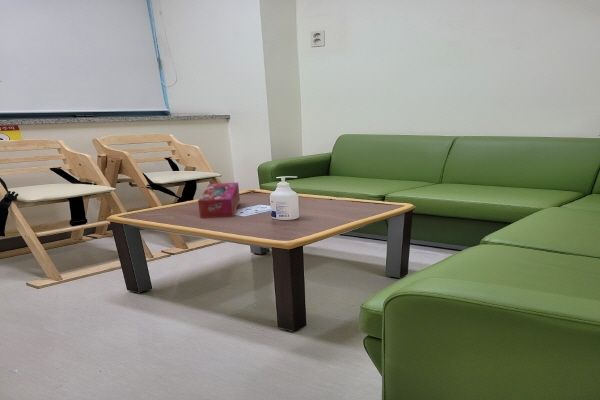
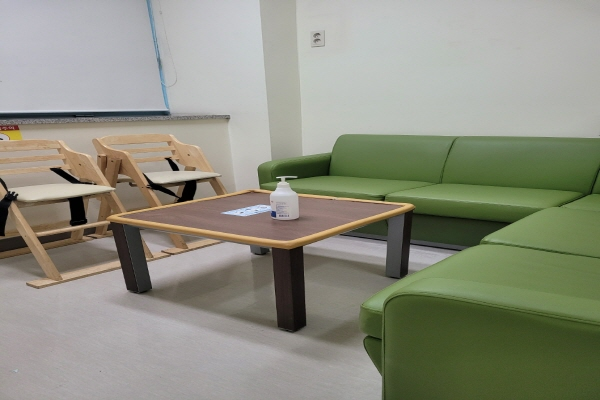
- tissue box [197,182,241,219]
